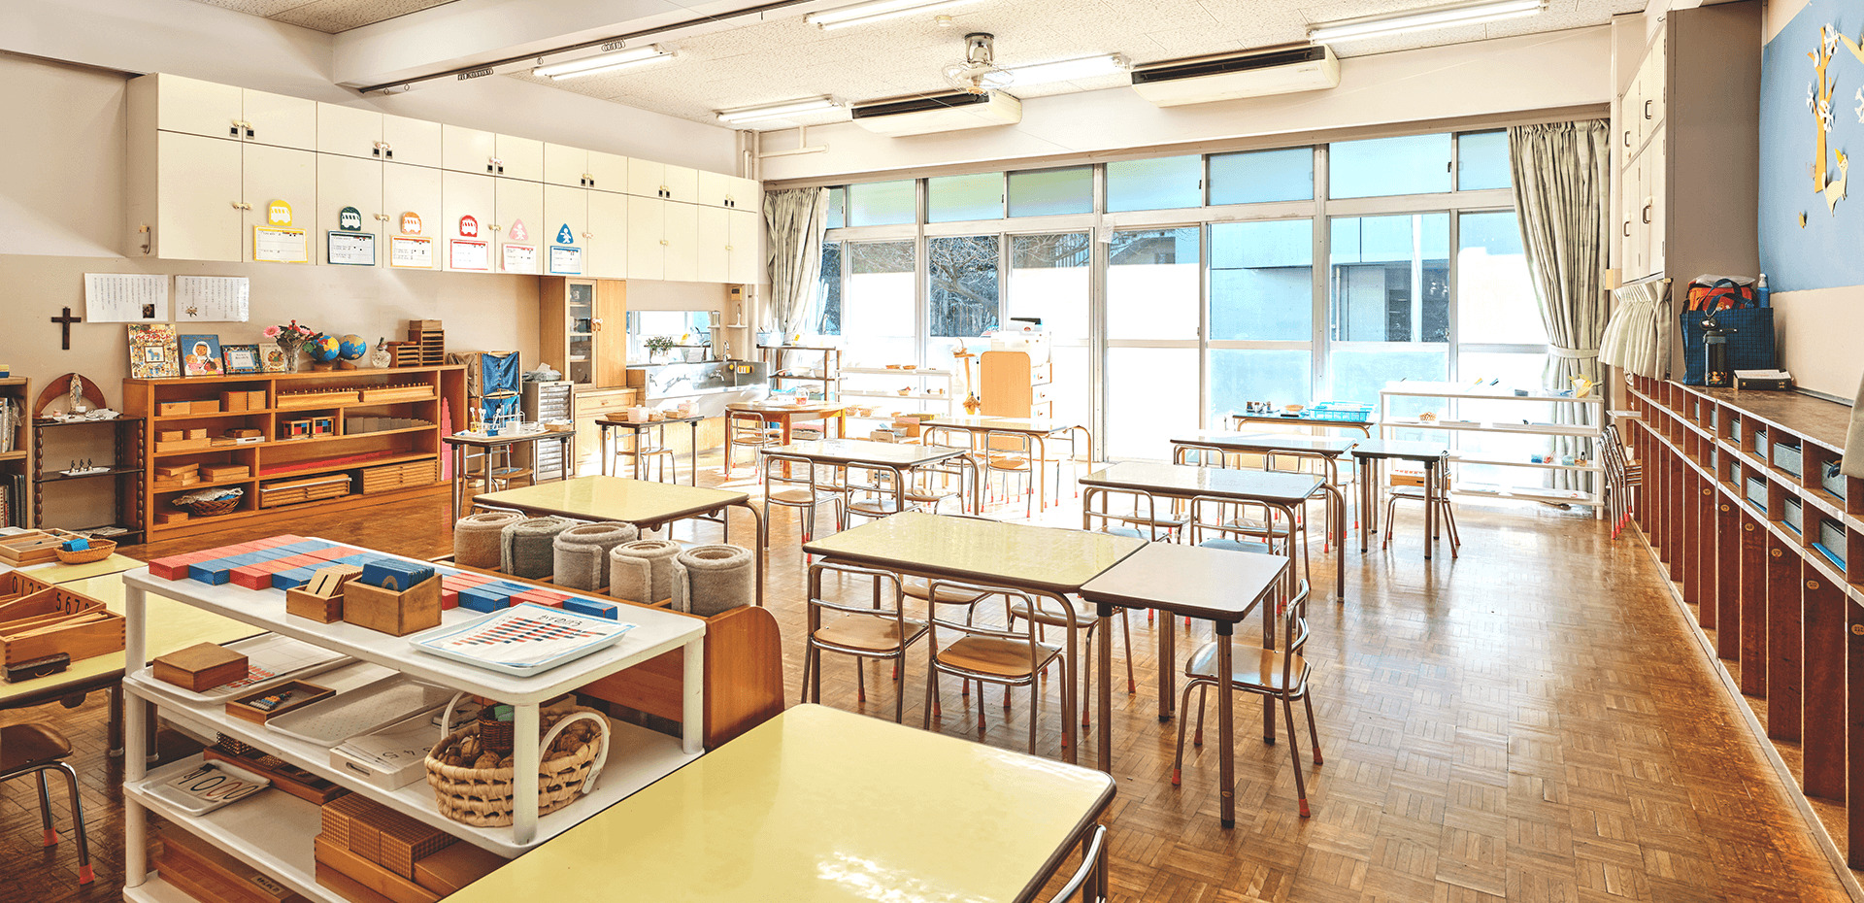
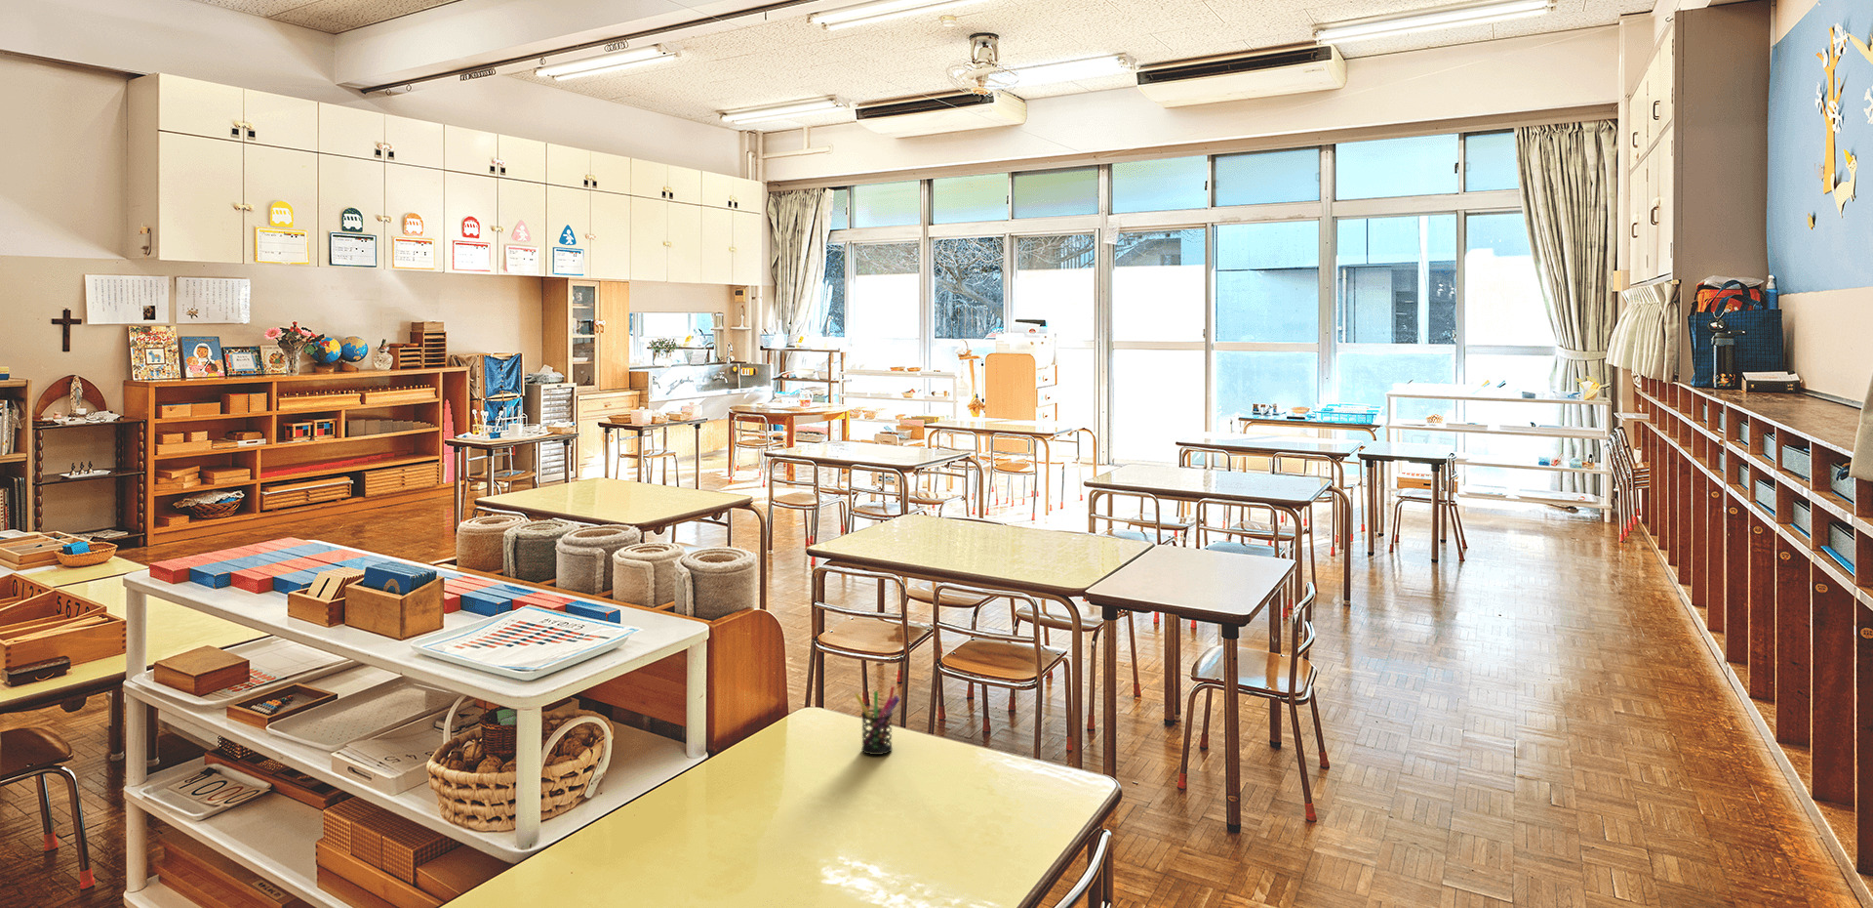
+ pen holder [854,685,902,756]
